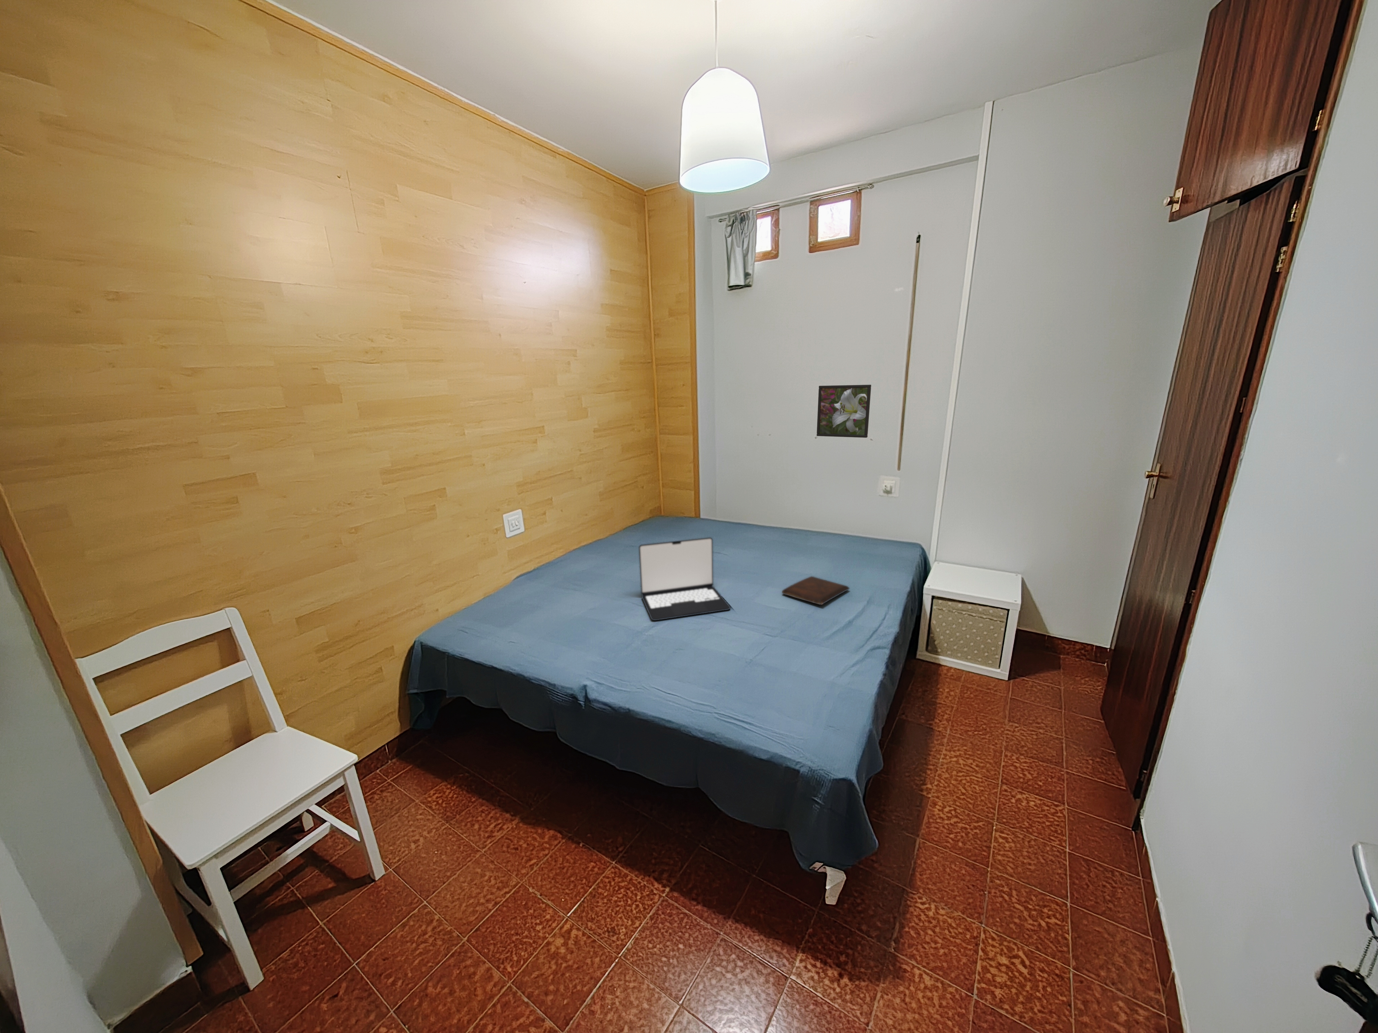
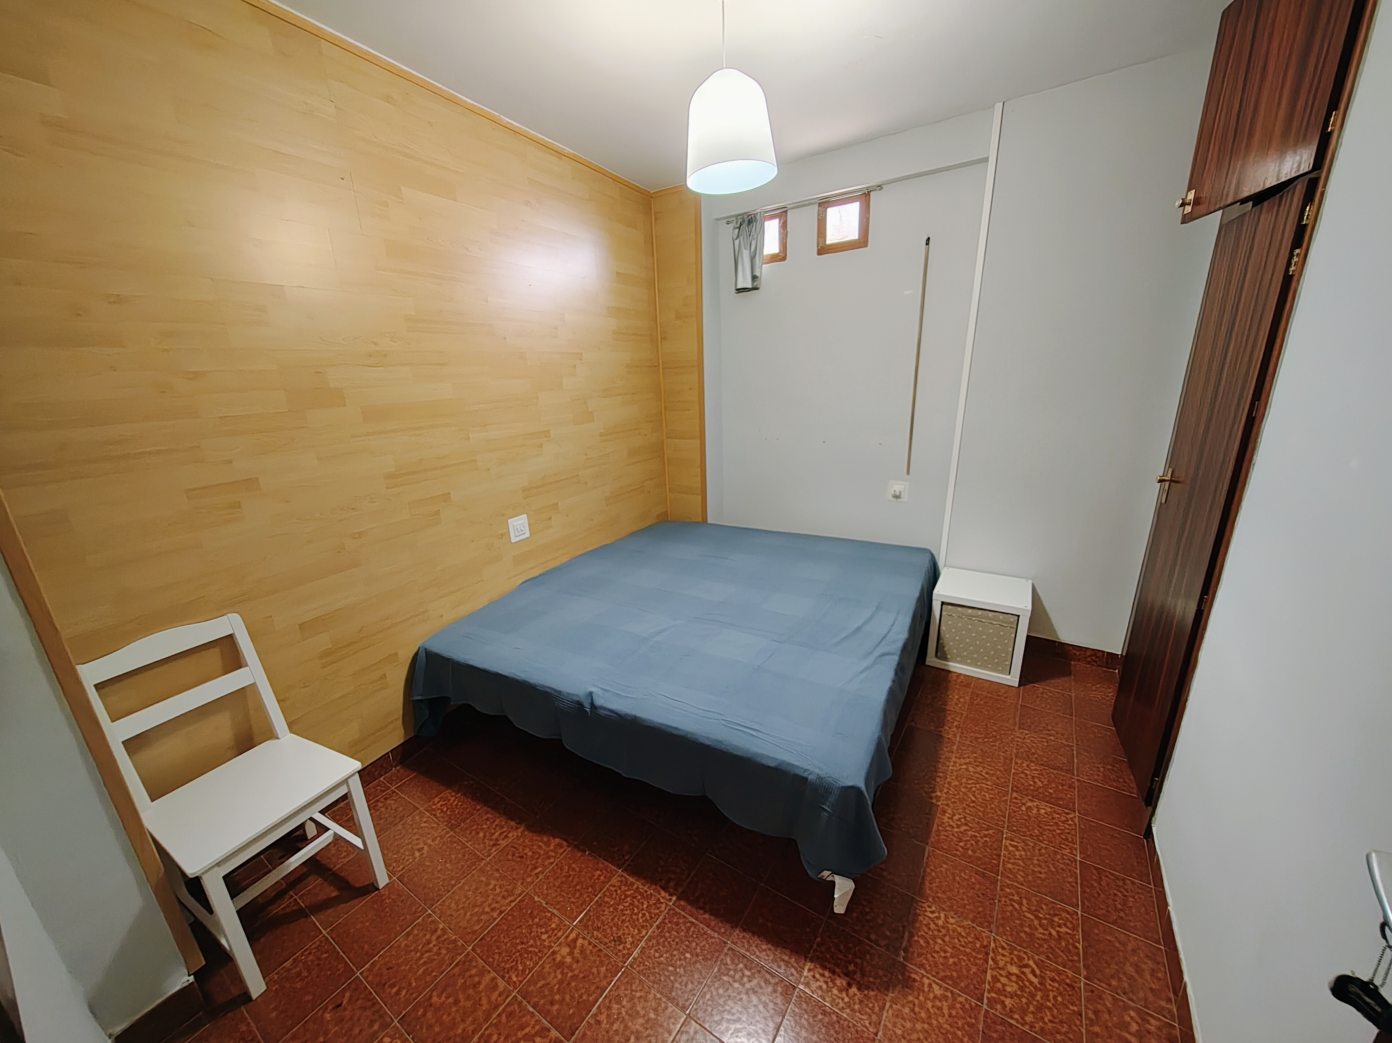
- book [781,576,851,605]
- laptop [638,537,730,621]
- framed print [816,384,871,438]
